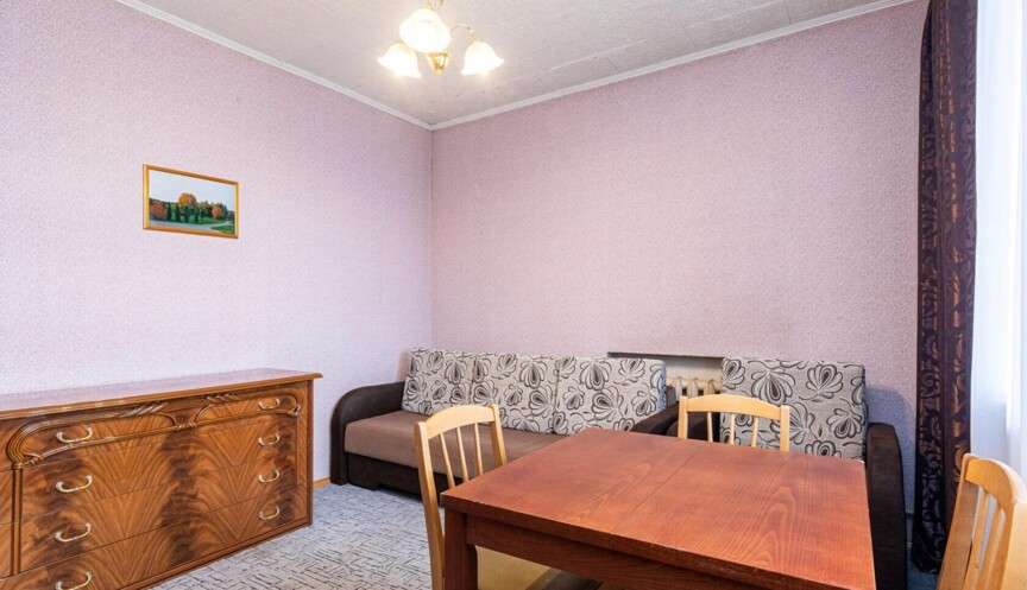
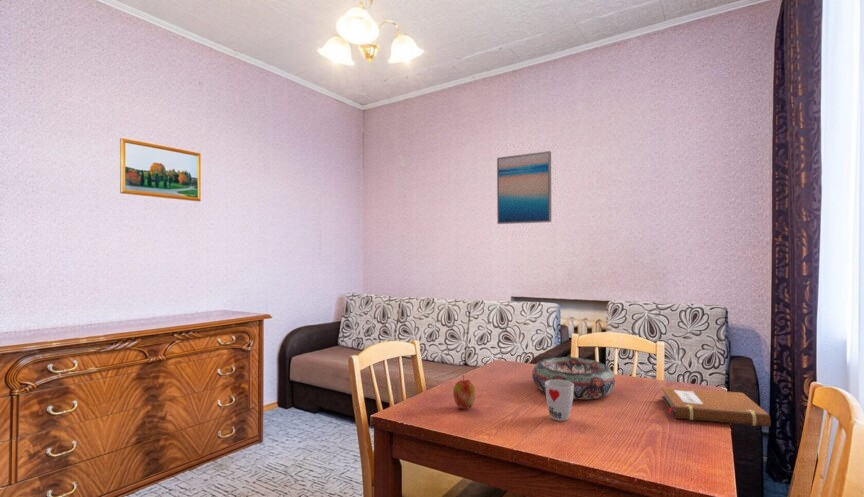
+ notebook [660,386,772,428]
+ apple [452,374,476,410]
+ cup [545,380,574,422]
+ wall art [496,150,552,225]
+ decorative bowl [531,356,616,401]
